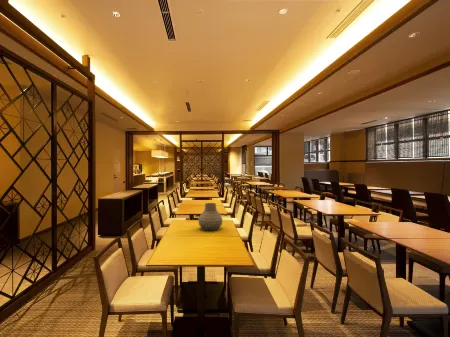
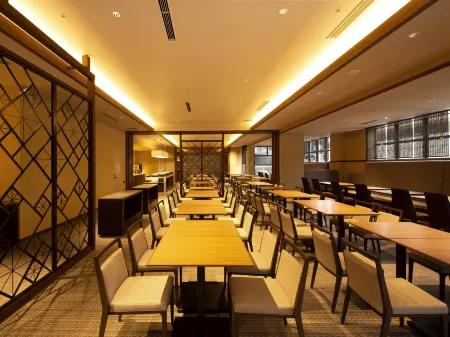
- vase [197,202,224,231]
